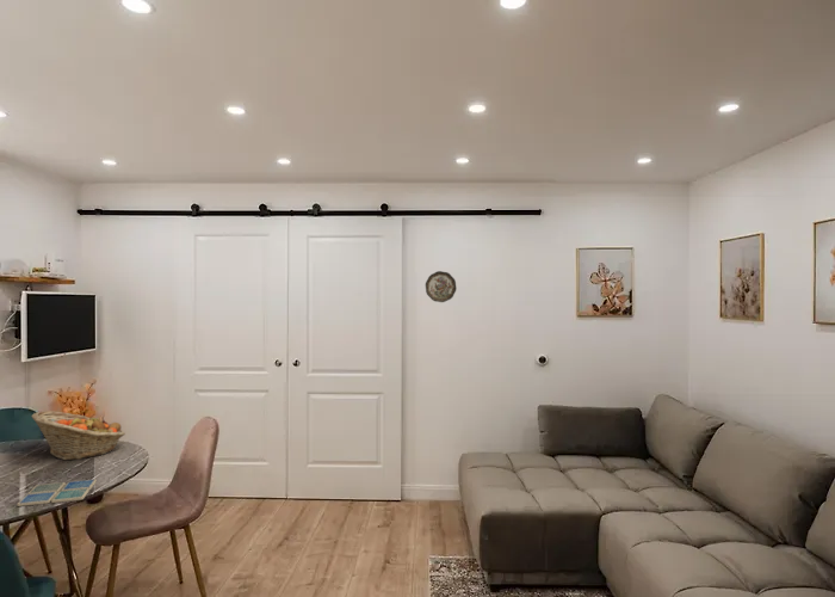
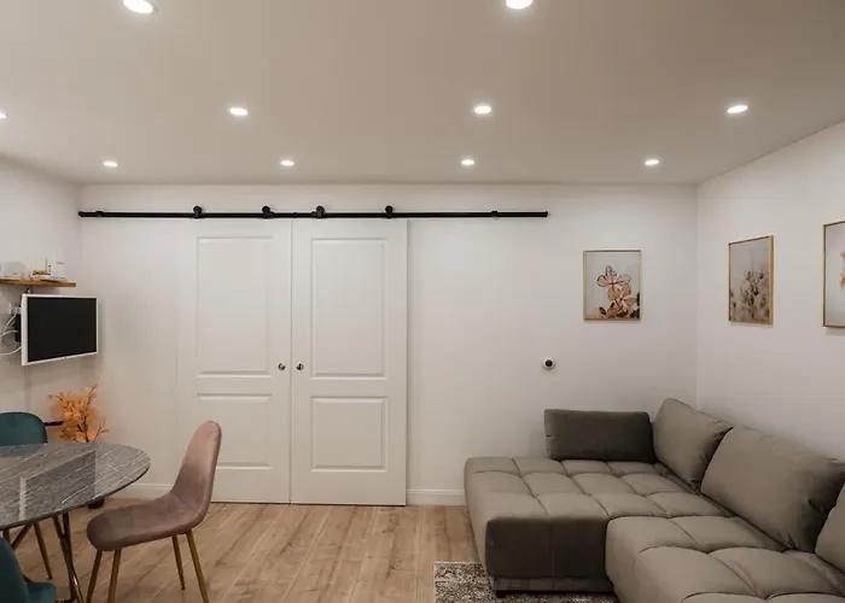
- drink coaster [16,479,97,507]
- decorative plate [425,270,457,303]
- fruit basket [30,410,126,461]
